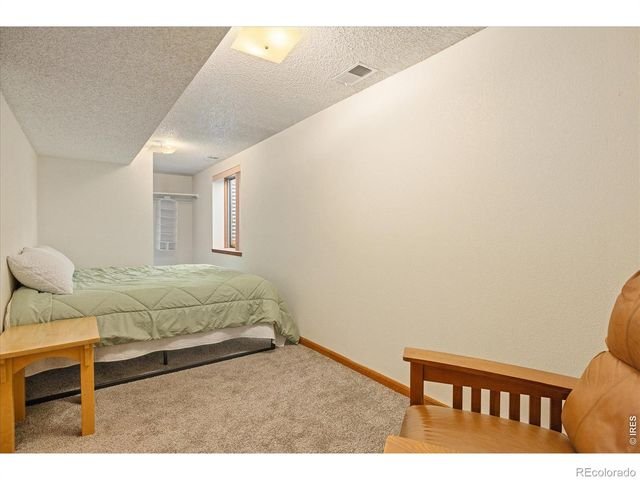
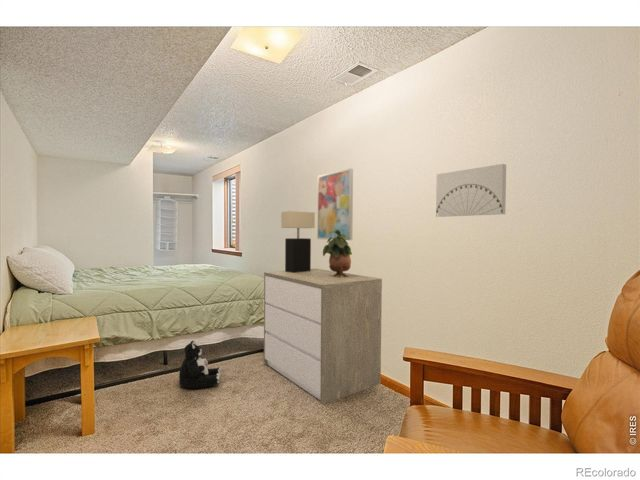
+ wall art [435,163,507,218]
+ potted plant [322,230,353,278]
+ table lamp [280,210,316,273]
+ plush toy [178,340,223,389]
+ dresser [263,268,383,405]
+ wall art [316,167,354,241]
